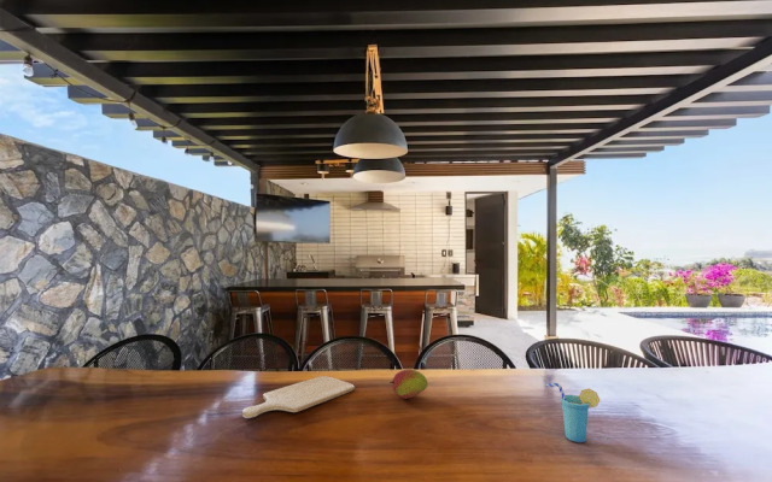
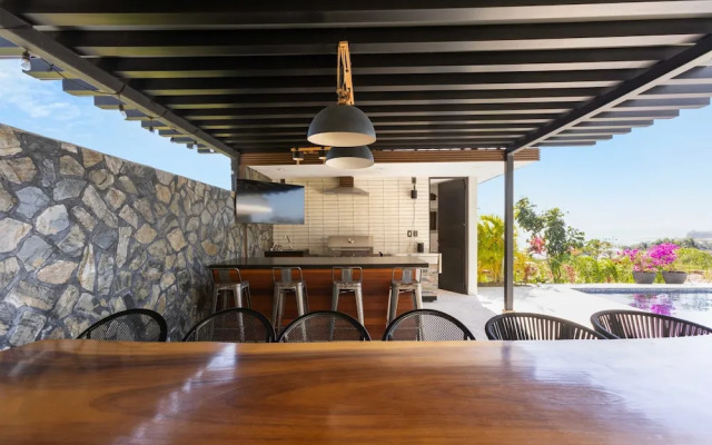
- fruit [388,368,428,400]
- cup [544,382,601,443]
- chopping board [241,375,356,419]
